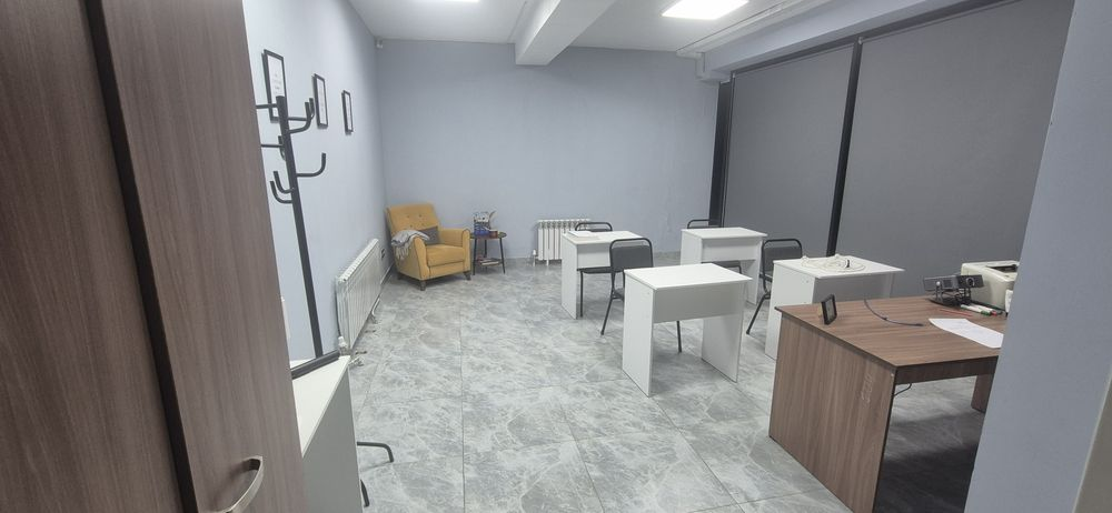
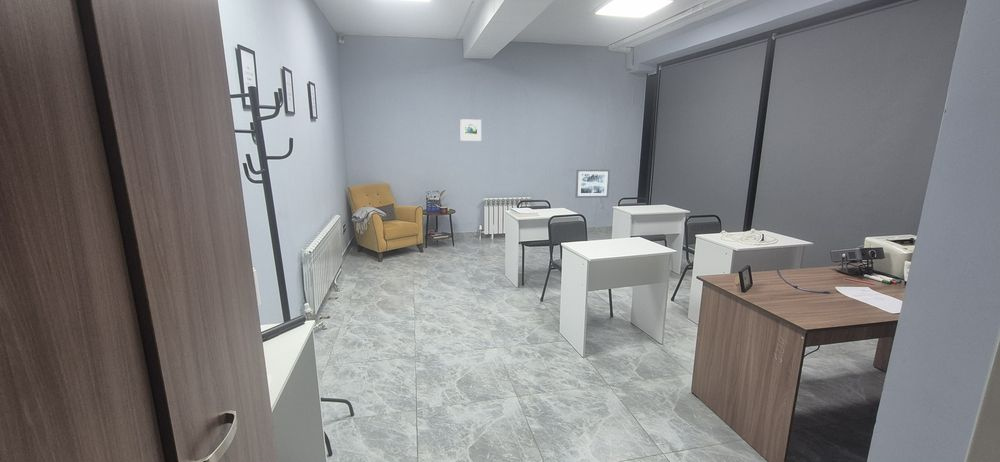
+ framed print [459,118,482,142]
+ wall art [574,168,611,199]
